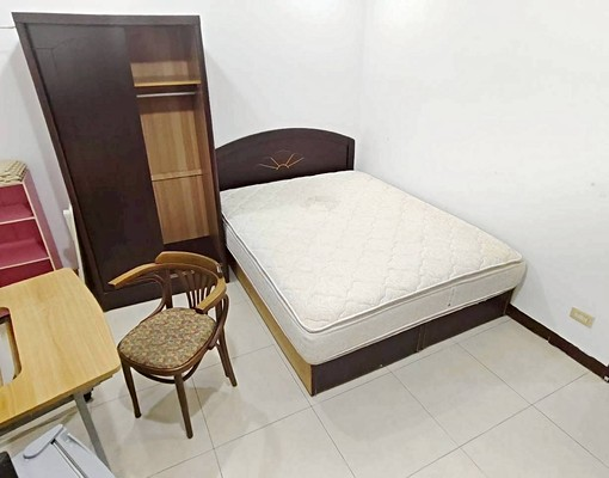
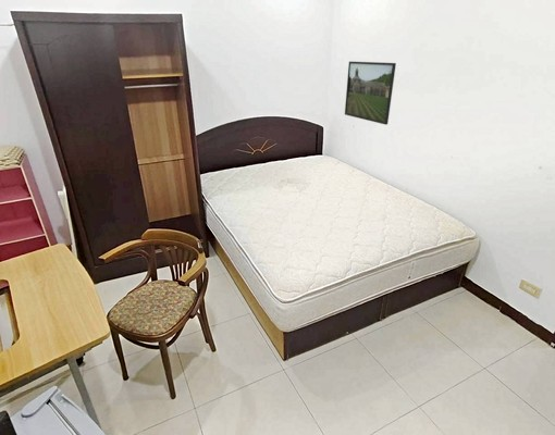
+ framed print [344,61,397,126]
